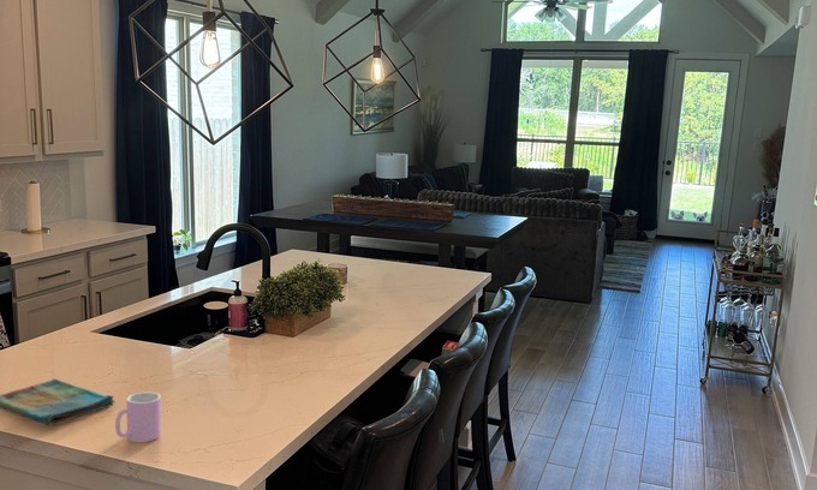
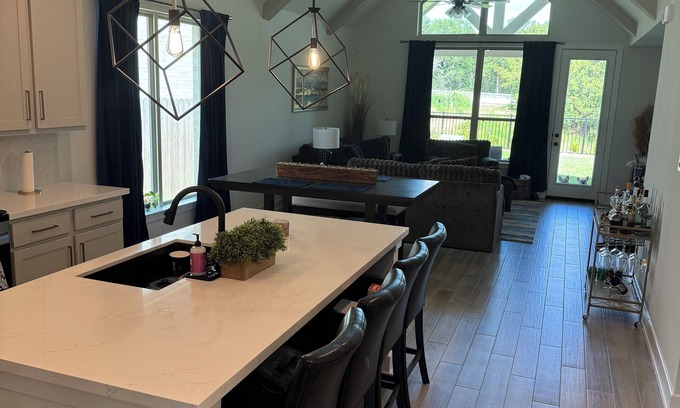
- dish towel [0,378,117,426]
- cup [114,392,162,443]
